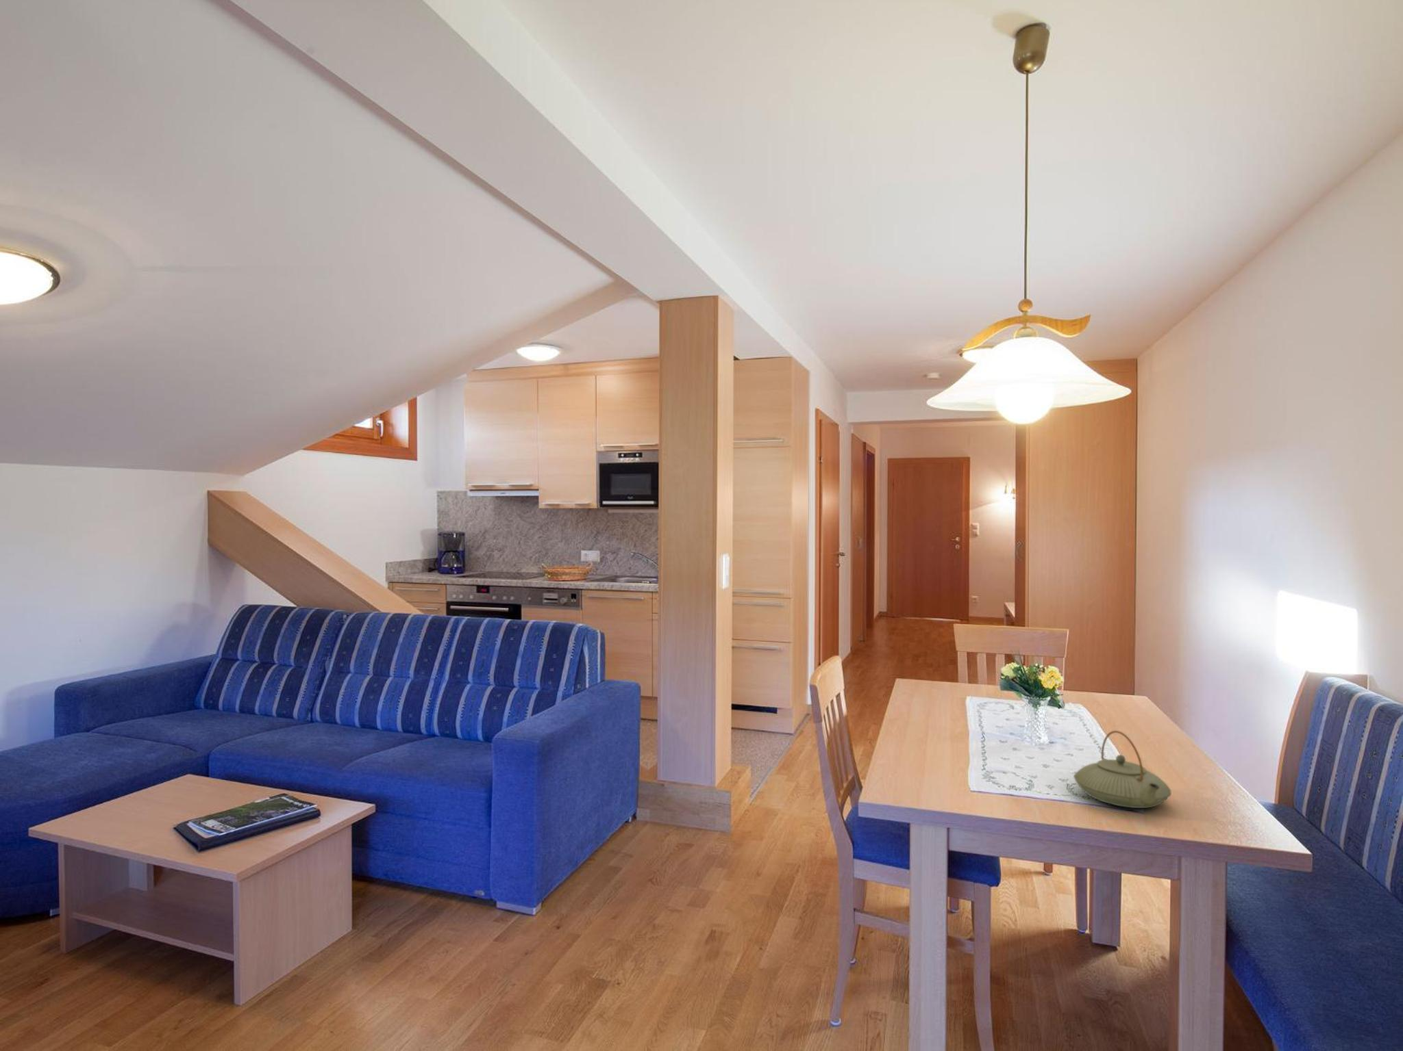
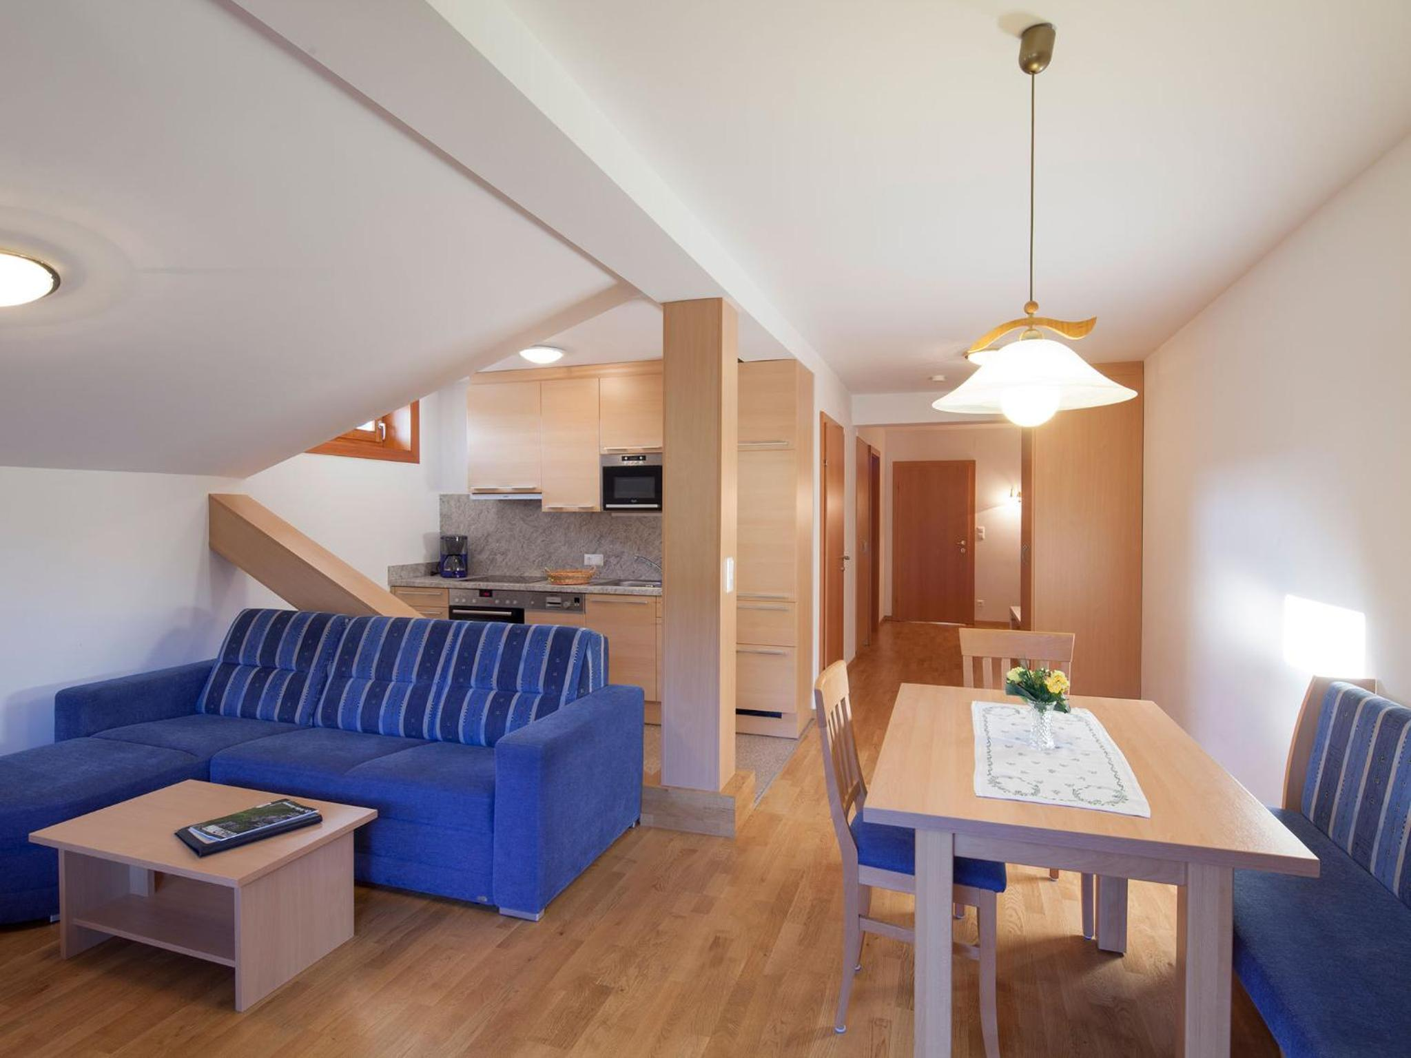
- teapot [1073,730,1172,809]
